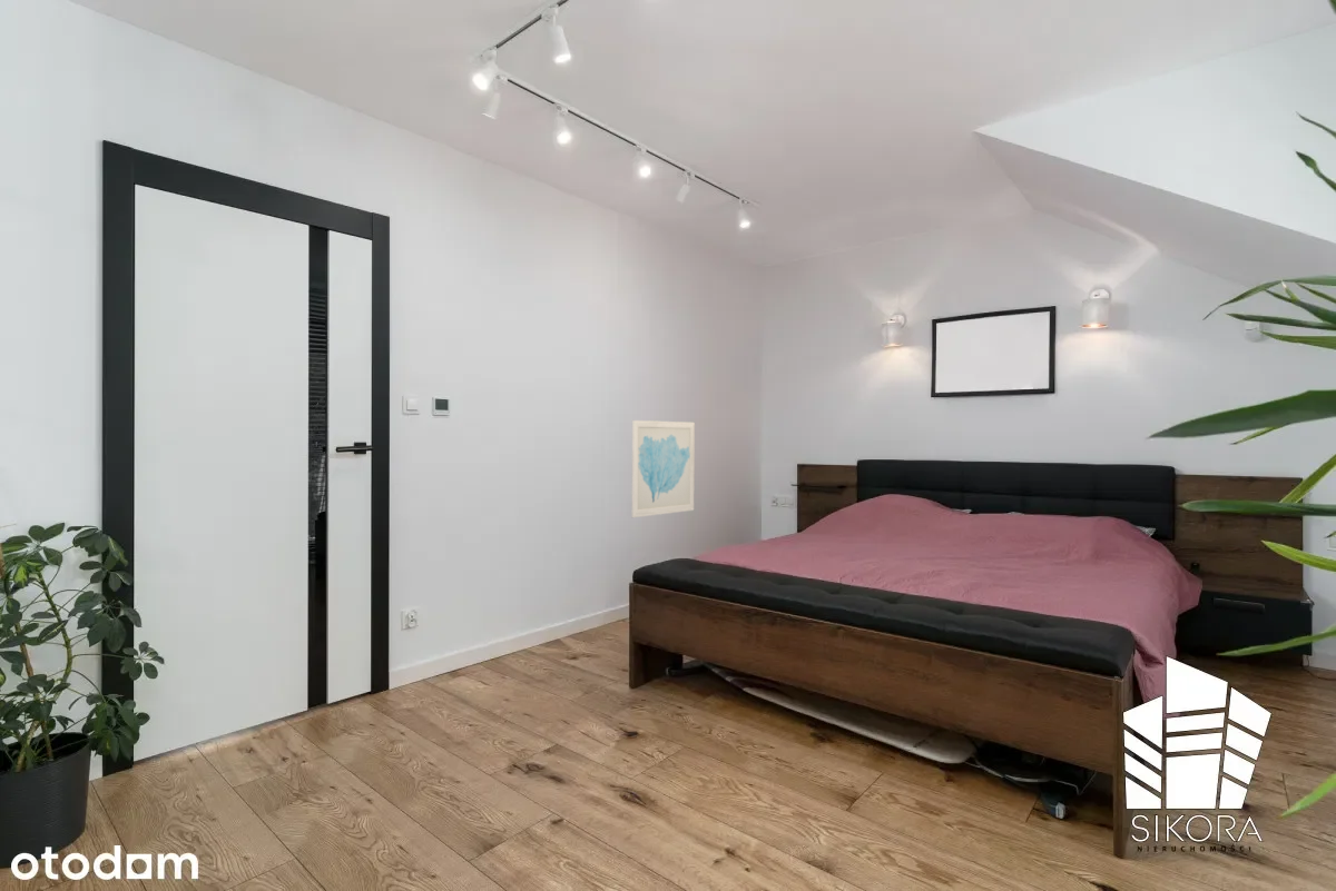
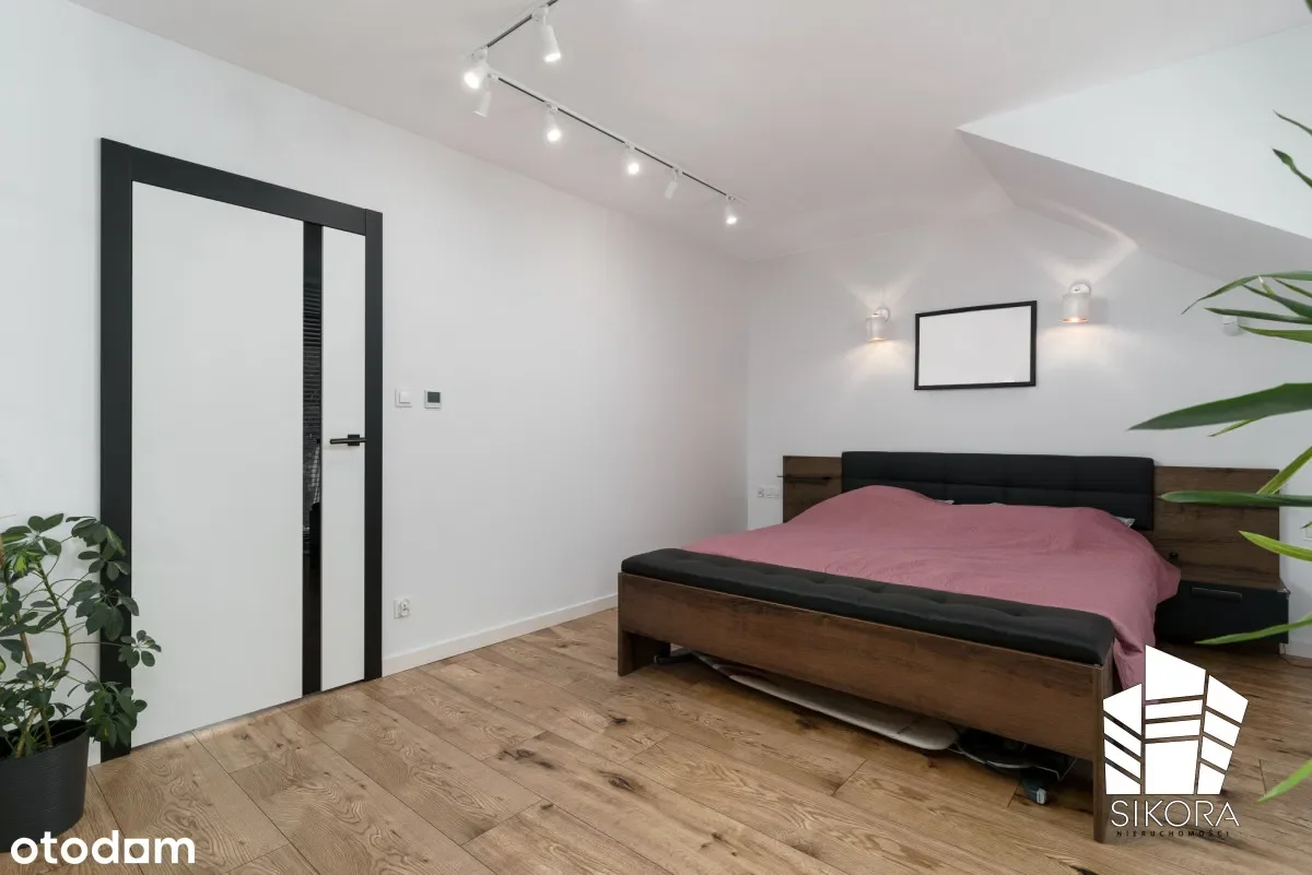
- wall art [630,419,696,518]
